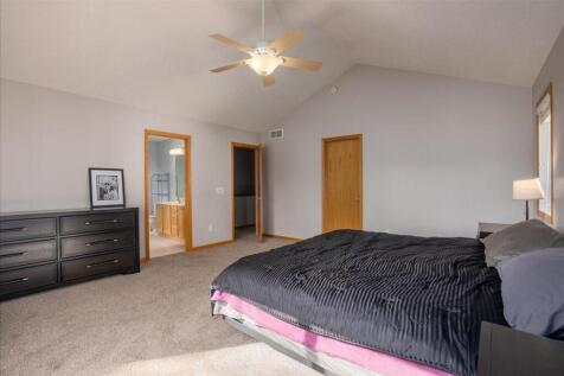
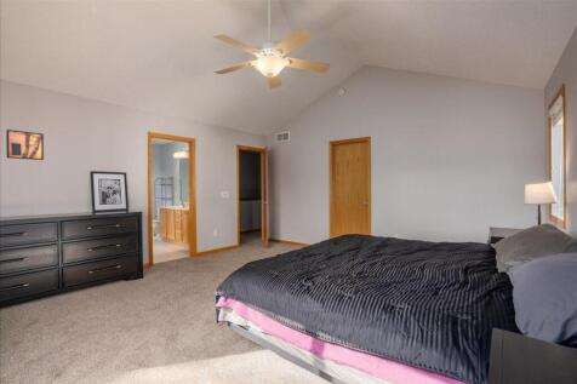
+ wall art [5,128,45,161]
